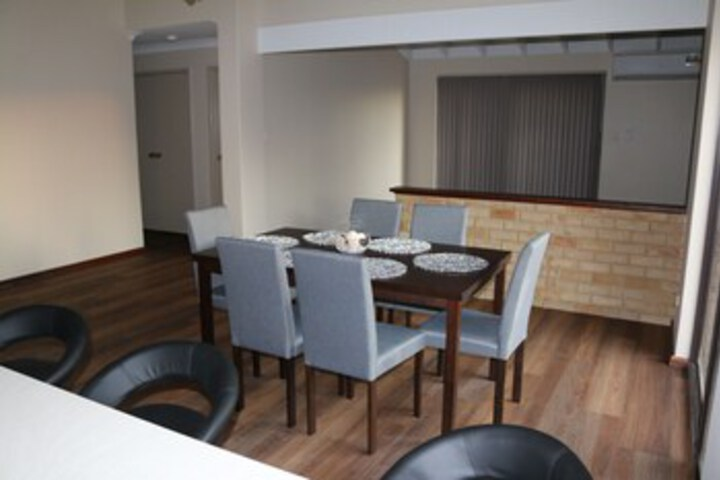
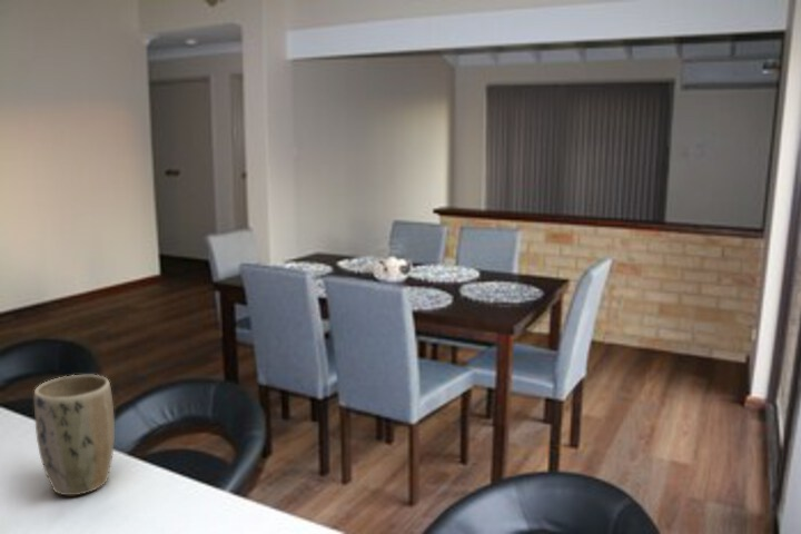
+ plant pot [33,374,116,496]
